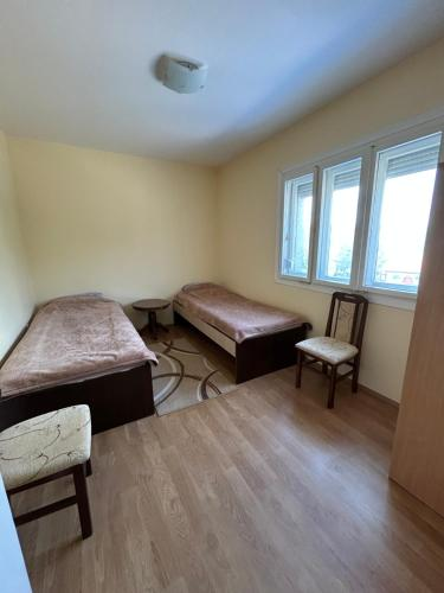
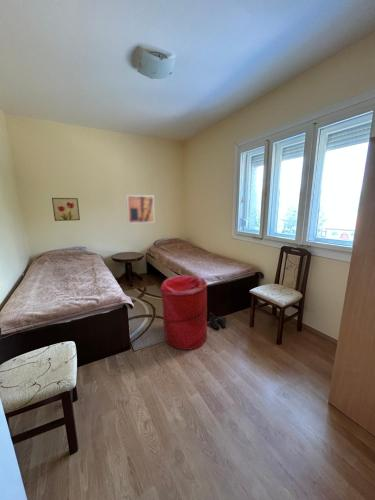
+ boots [208,312,227,330]
+ wall art [125,194,156,225]
+ wall art [51,197,81,222]
+ laundry hamper [159,274,208,351]
